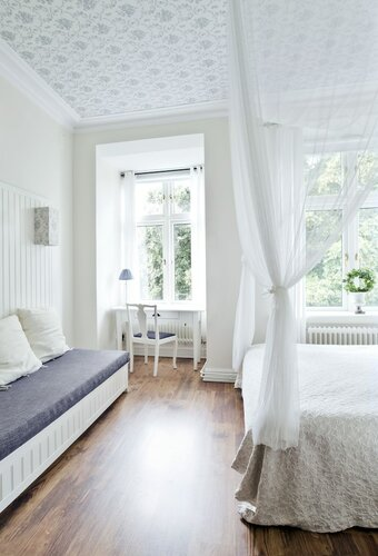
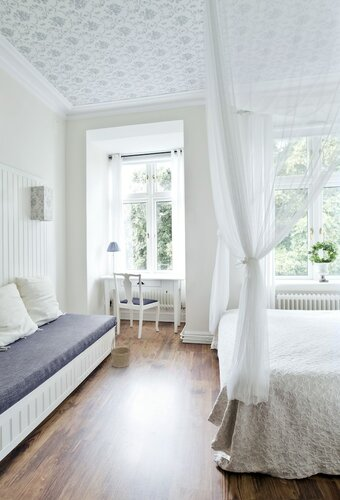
+ basket [110,333,132,369]
